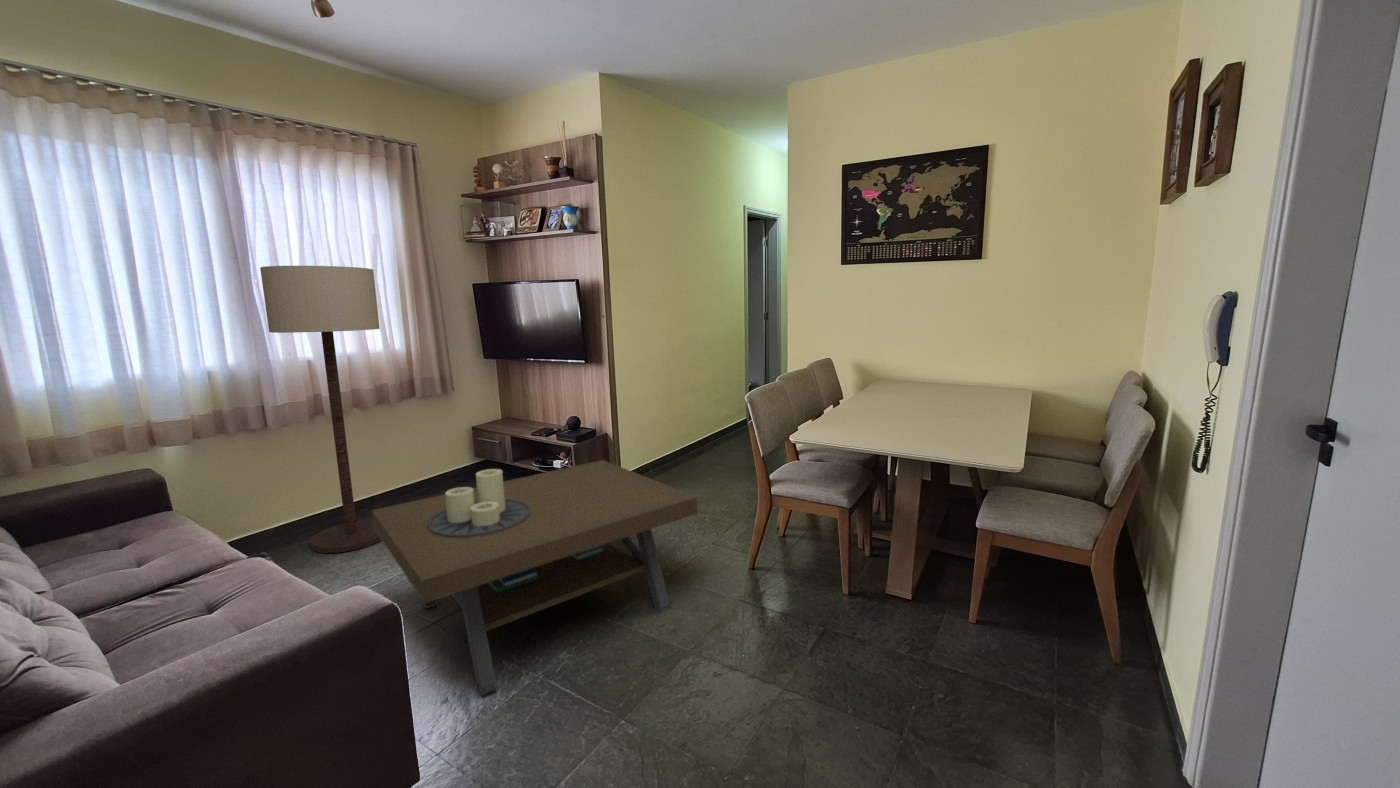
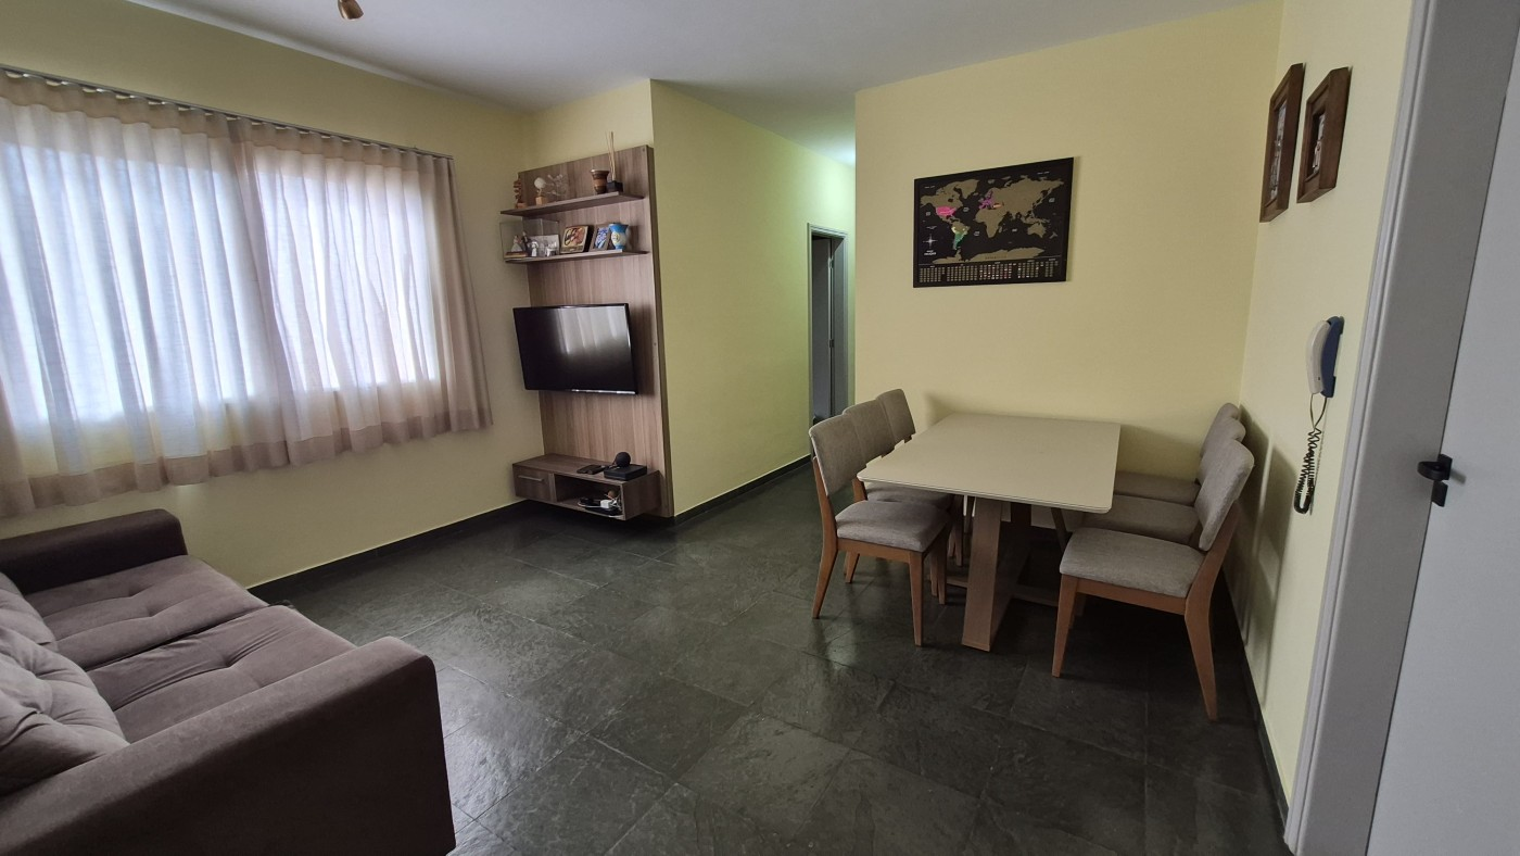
- coffee table [371,459,699,696]
- floor lamp [259,265,382,554]
